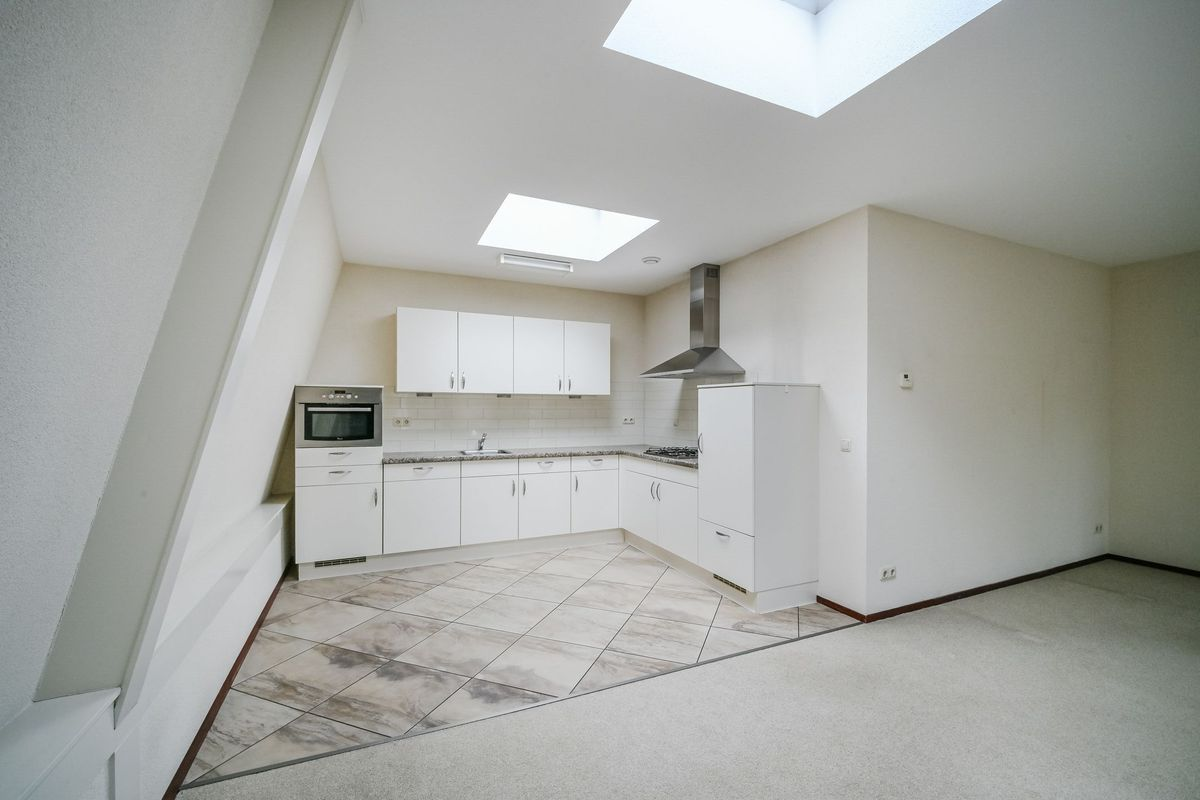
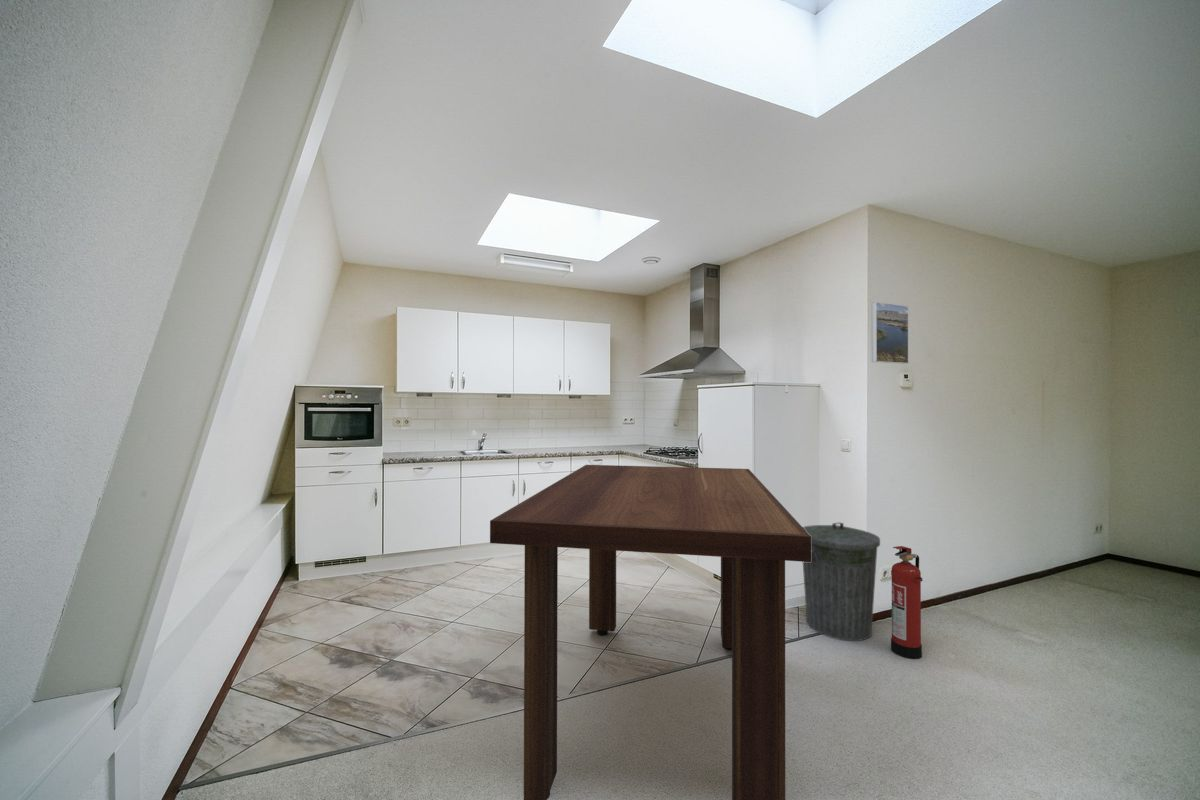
+ dining table [489,464,811,800]
+ trash can [802,521,881,642]
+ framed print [871,301,910,365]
+ fire extinguisher [890,545,923,660]
